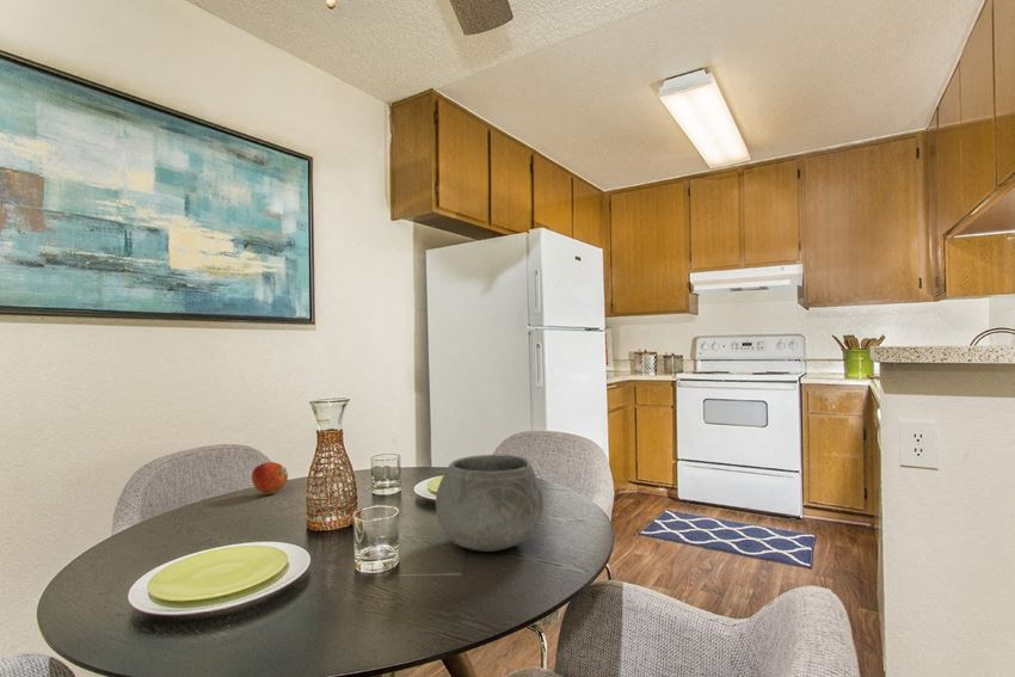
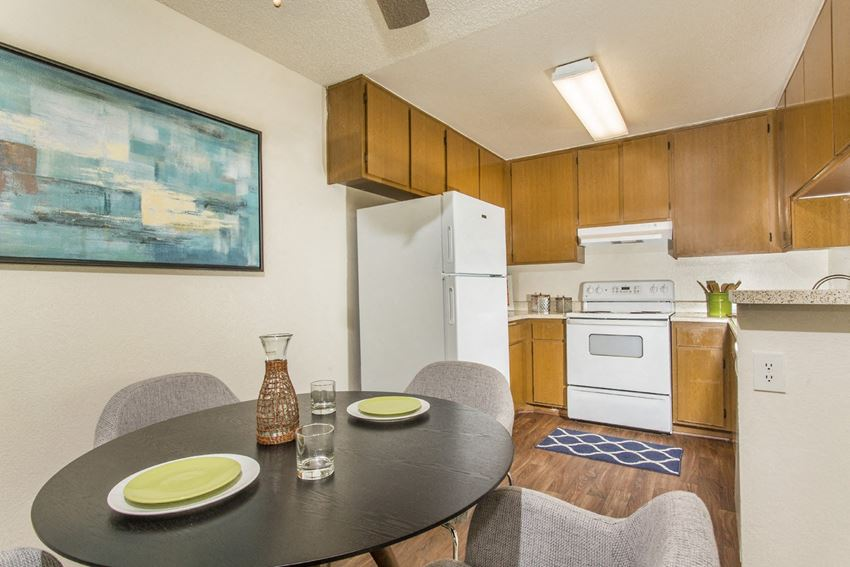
- bowl [435,454,545,553]
- fruit [250,461,289,496]
